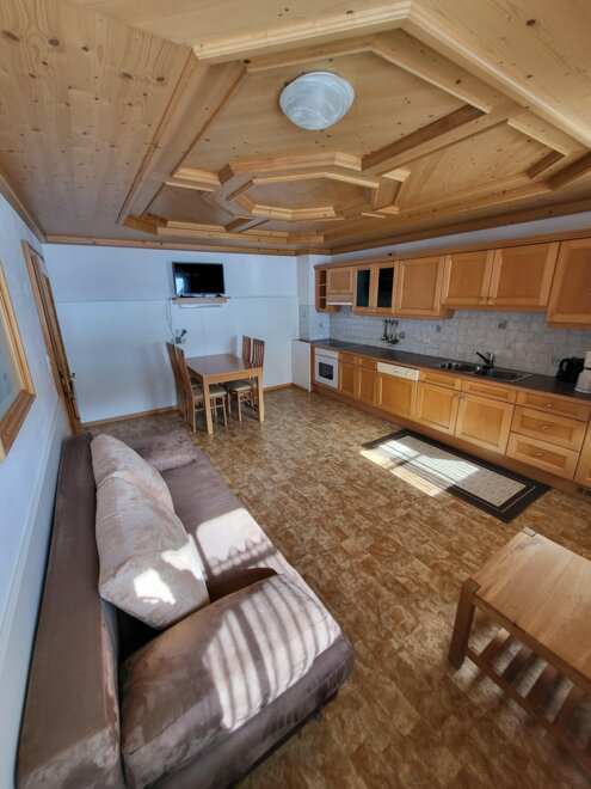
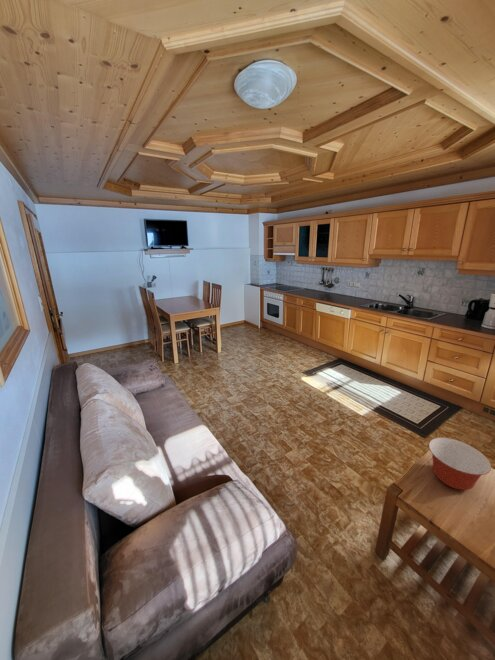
+ mixing bowl [428,437,492,491]
